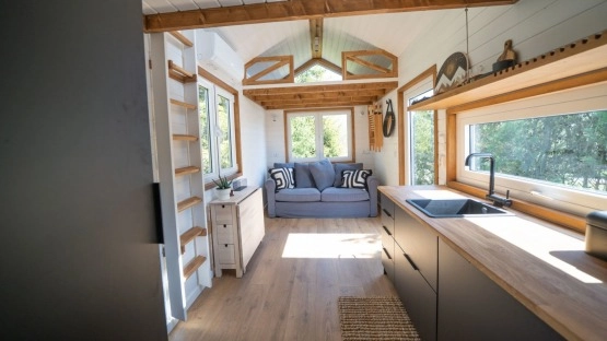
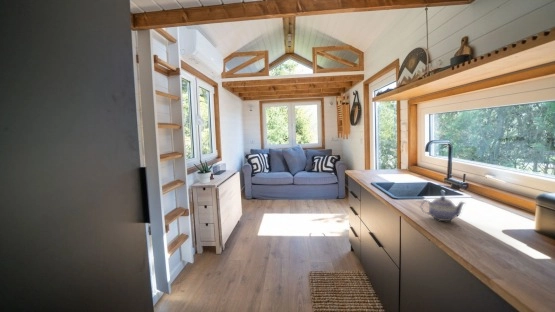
+ teapot [420,195,466,222]
